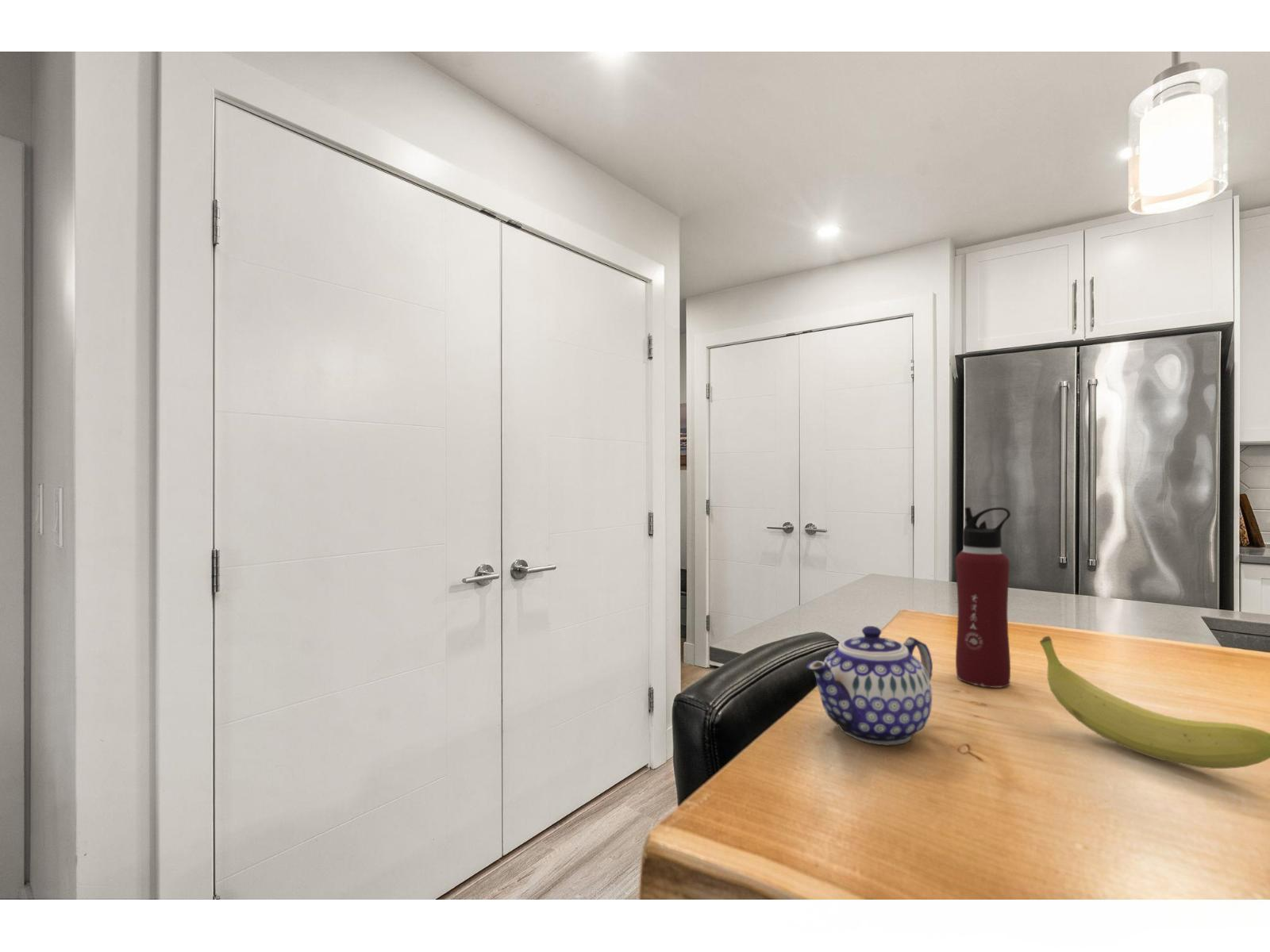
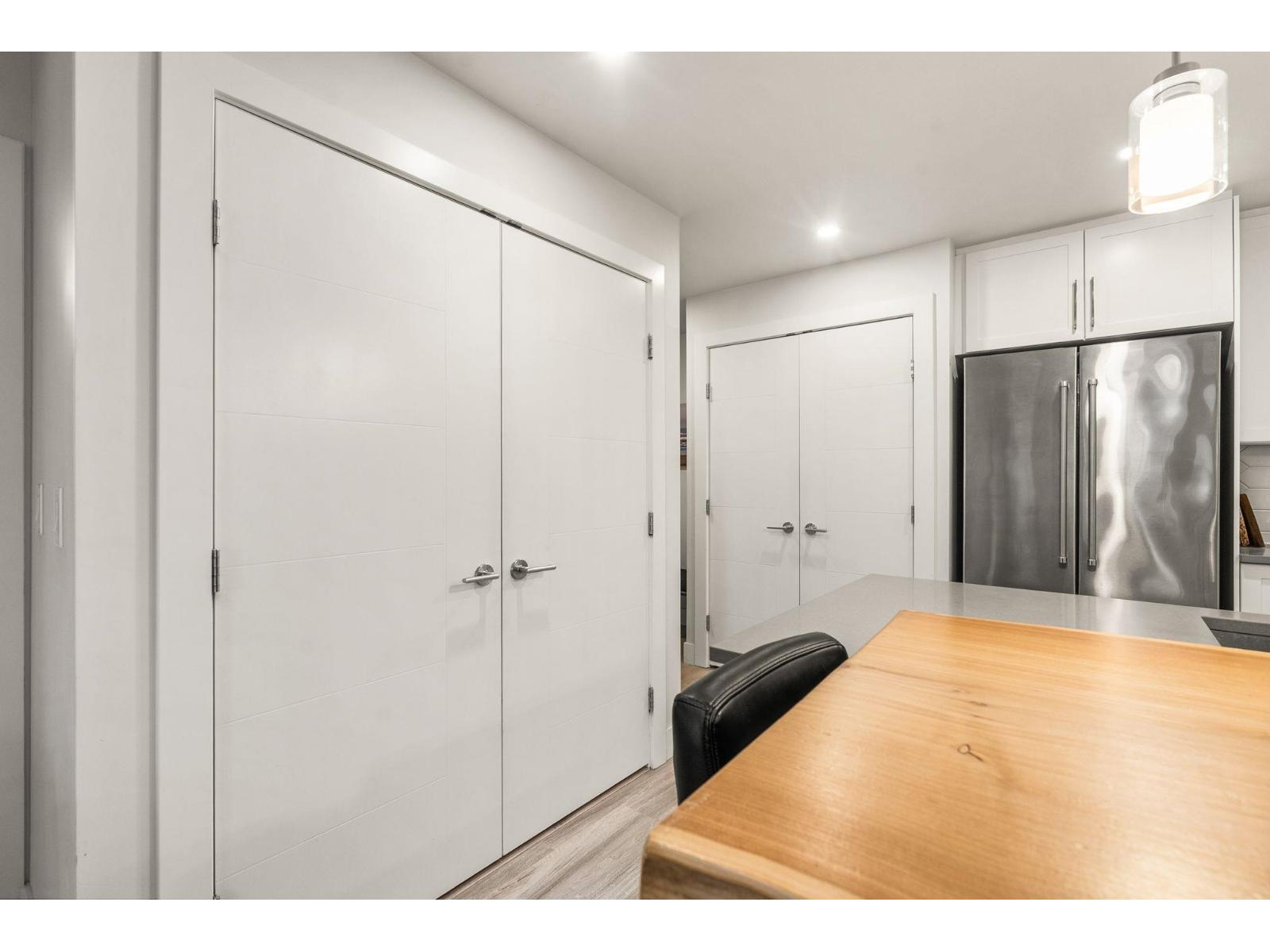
- teapot [806,625,933,747]
- water bottle [955,506,1011,689]
- fruit [1039,635,1270,770]
